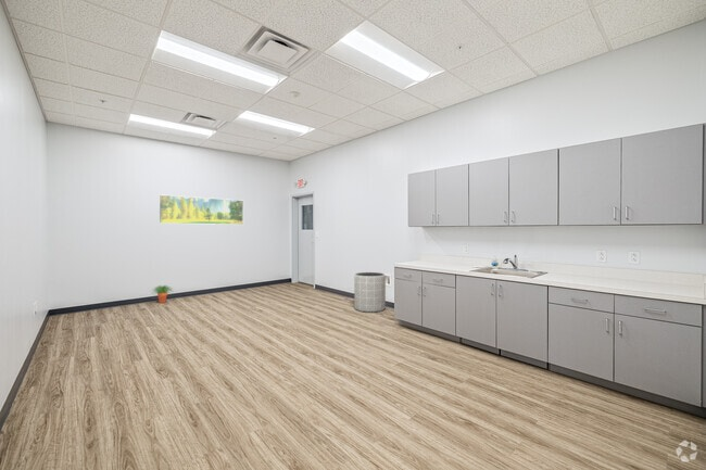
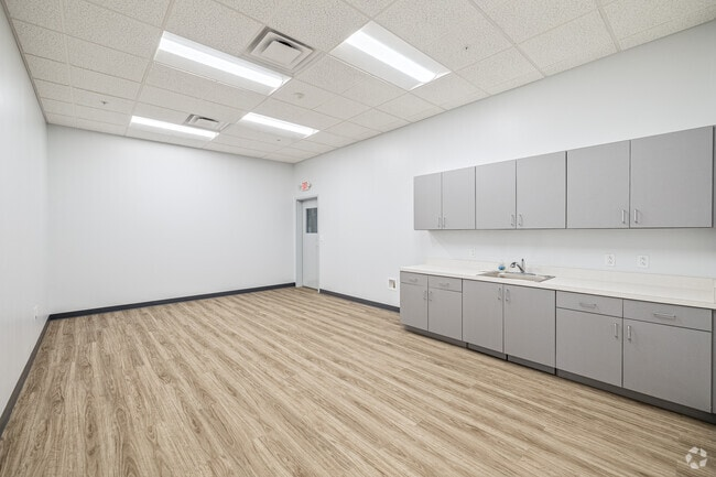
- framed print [157,193,244,226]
- potted plant [150,284,174,304]
- trash can [353,271,387,314]
